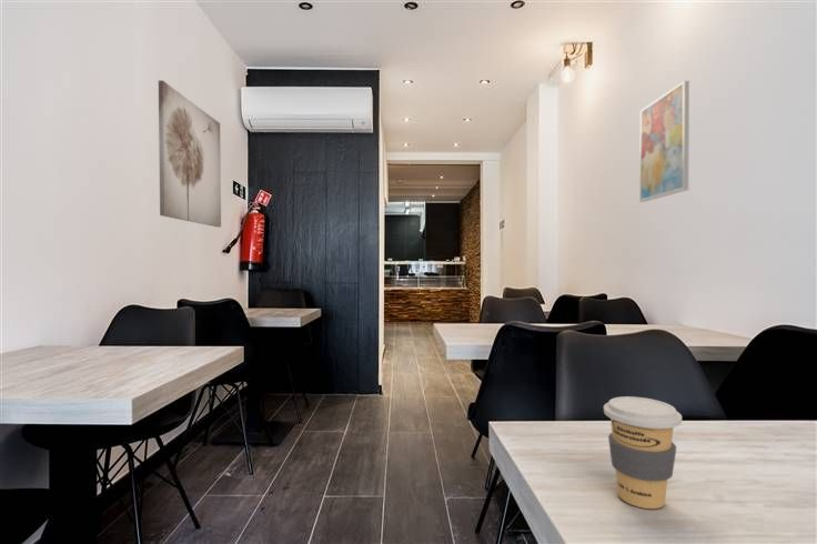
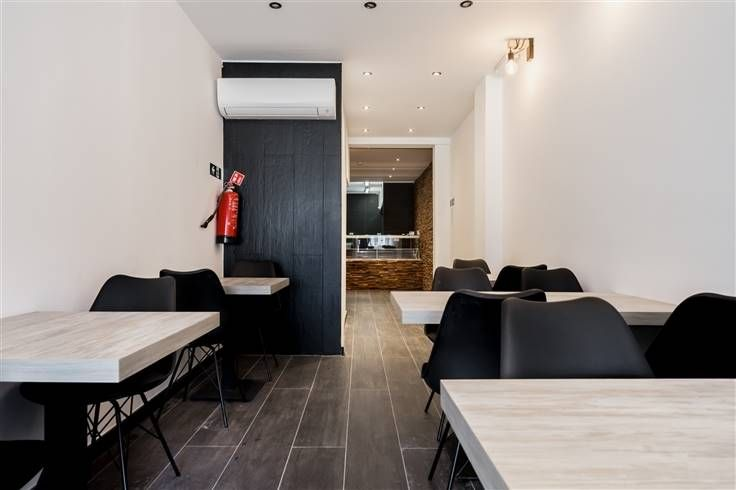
- coffee cup [603,395,683,510]
- wall art [639,80,690,203]
- wall art [158,79,222,228]
